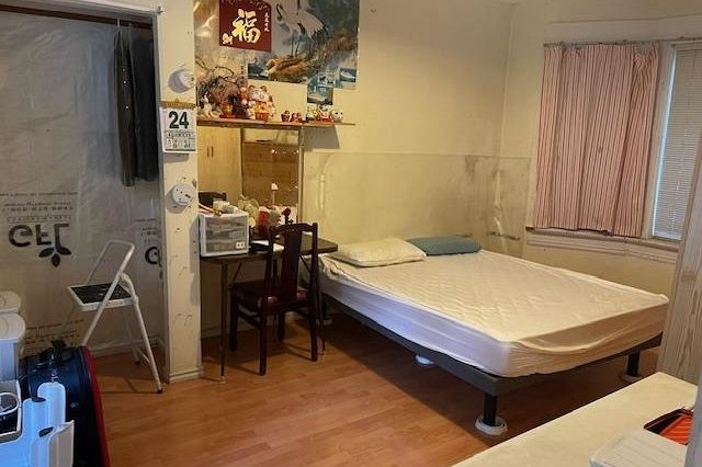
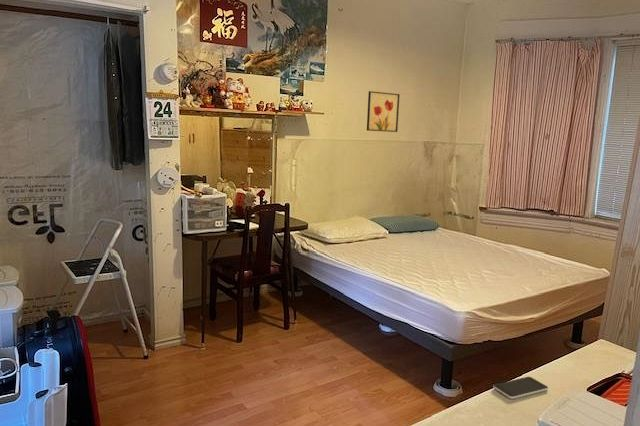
+ wall art [366,90,401,133]
+ smartphone [492,376,549,400]
